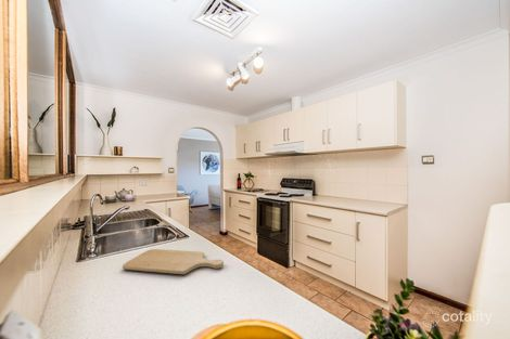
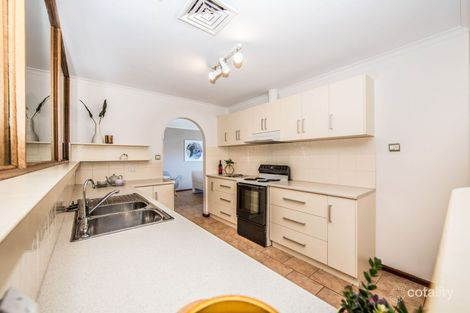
- chopping board [122,248,225,275]
